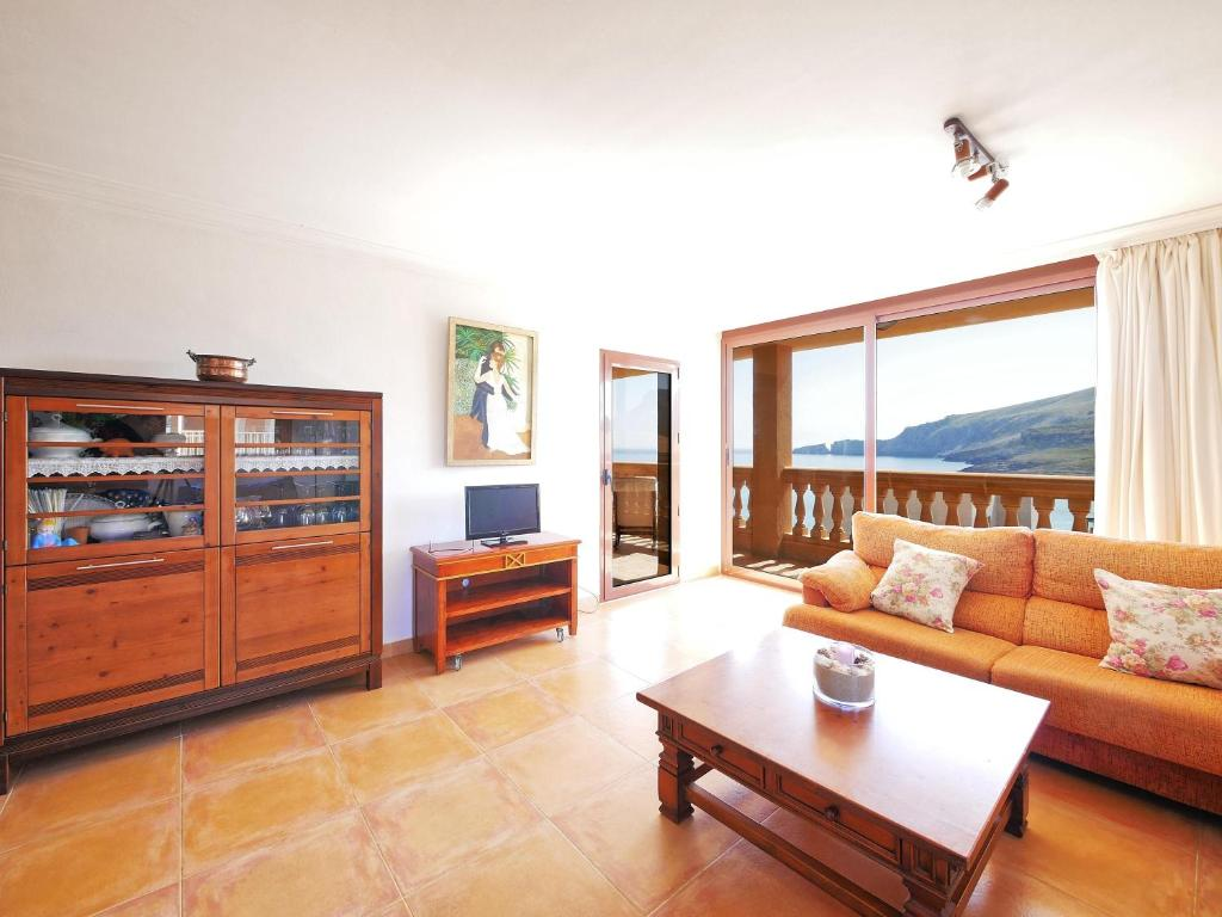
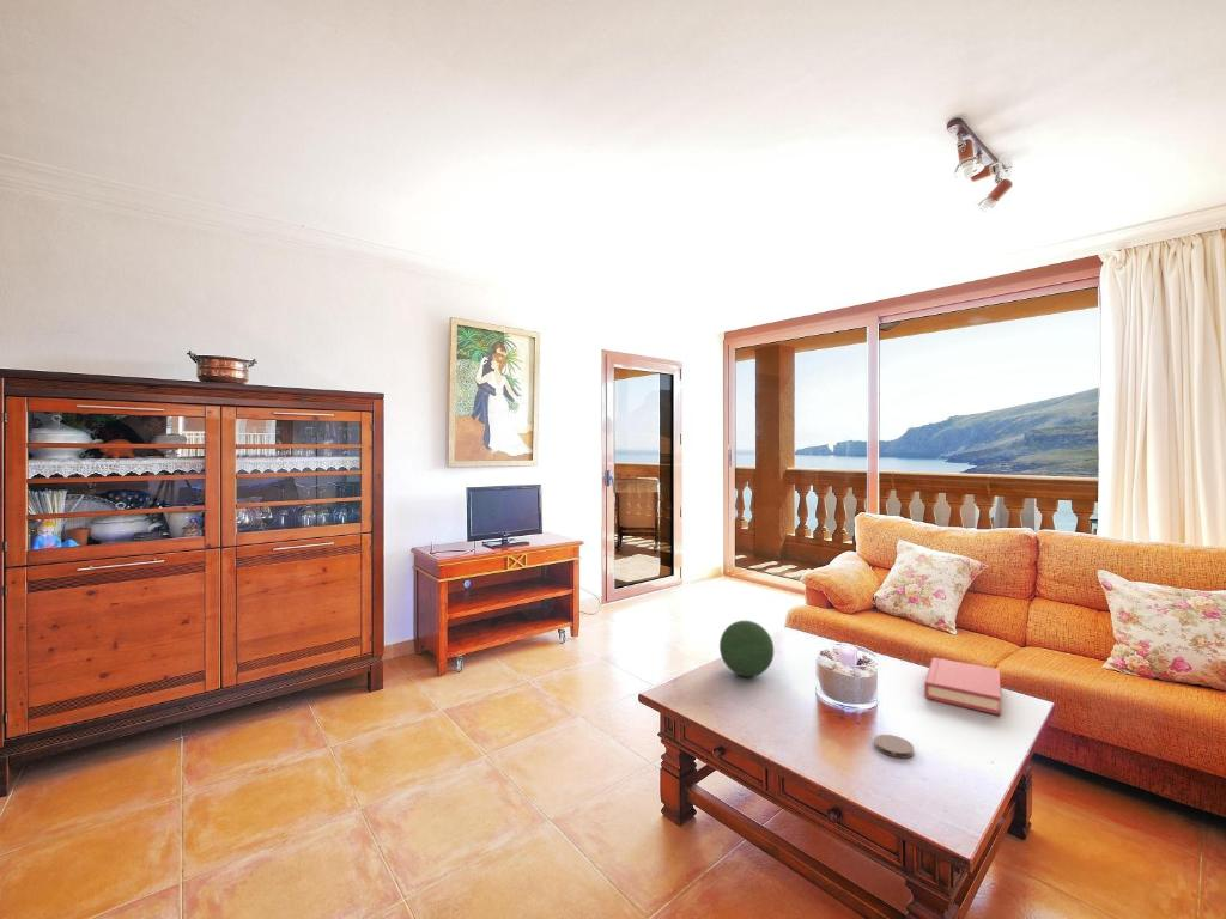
+ coaster [873,734,915,760]
+ decorative orb [718,620,775,678]
+ hardback book [923,657,1002,717]
